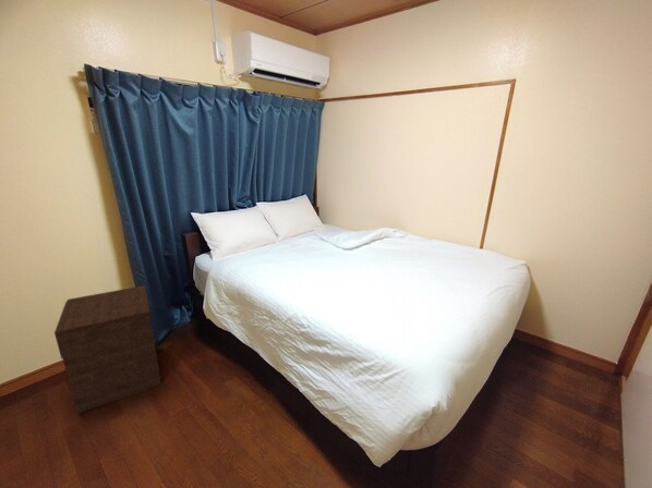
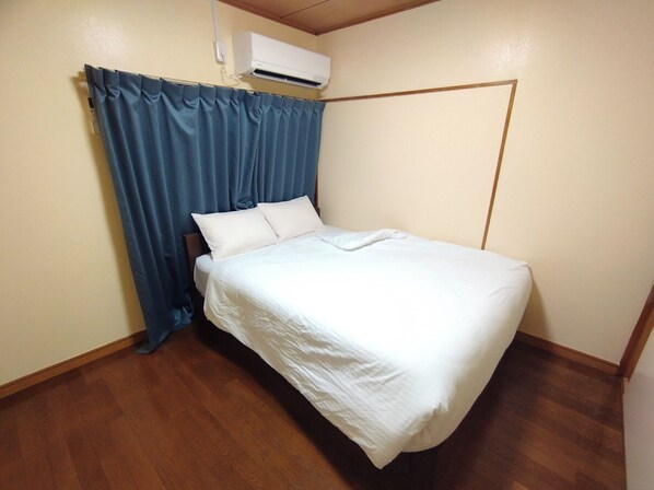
- nightstand [53,284,162,415]
